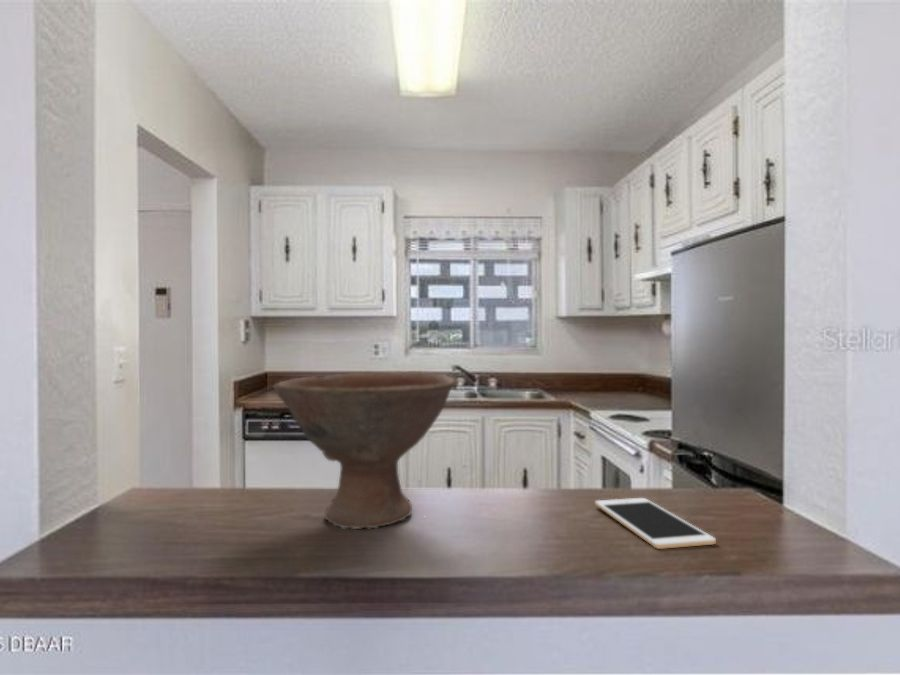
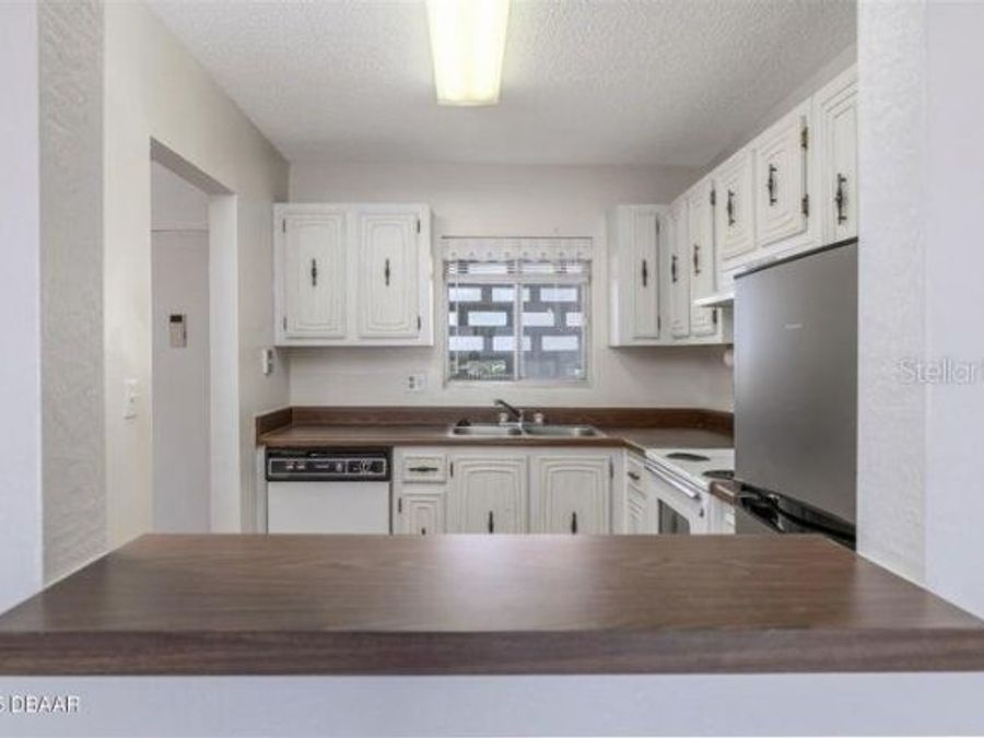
- bowl [273,370,457,530]
- cell phone [594,497,717,550]
